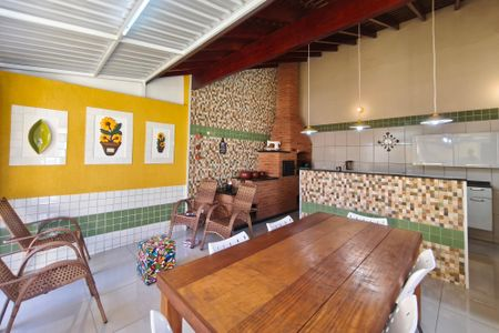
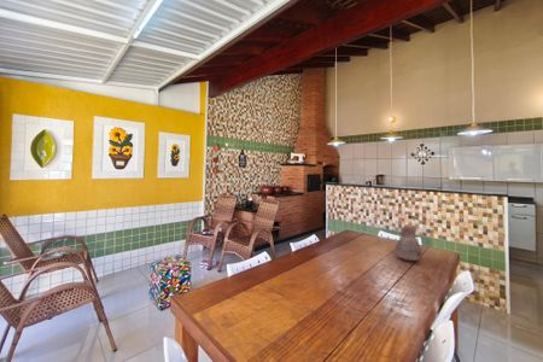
+ pitcher [395,223,422,262]
